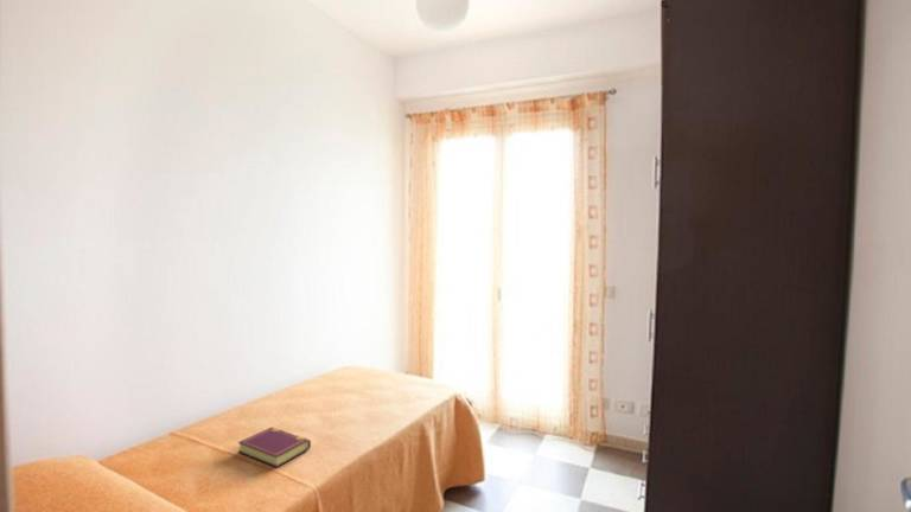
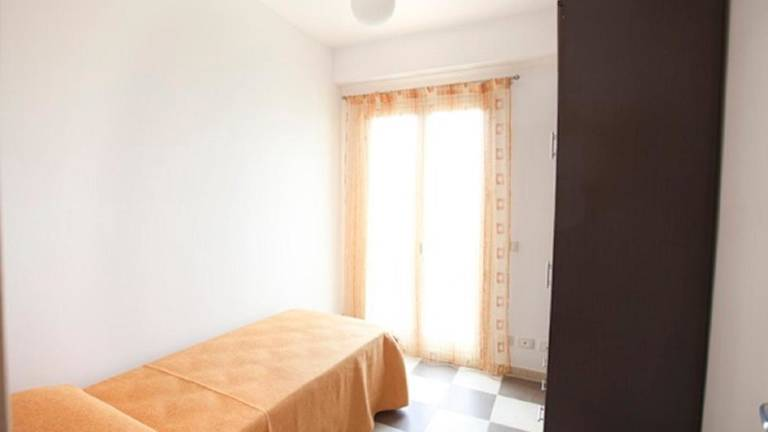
- book [237,425,312,468]
